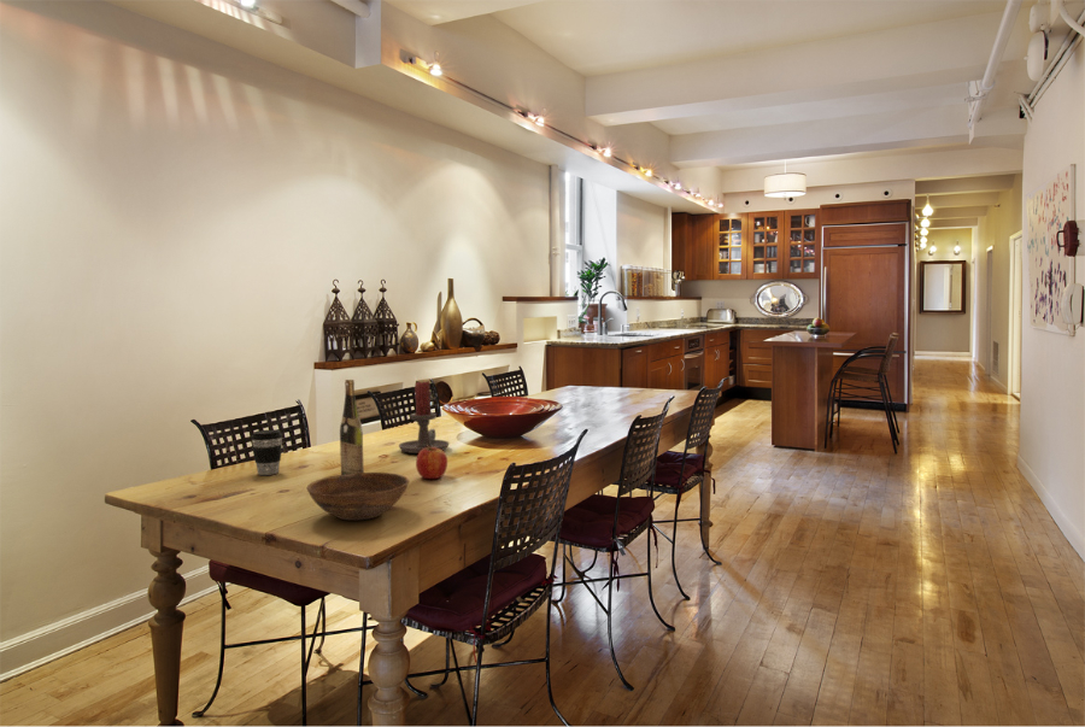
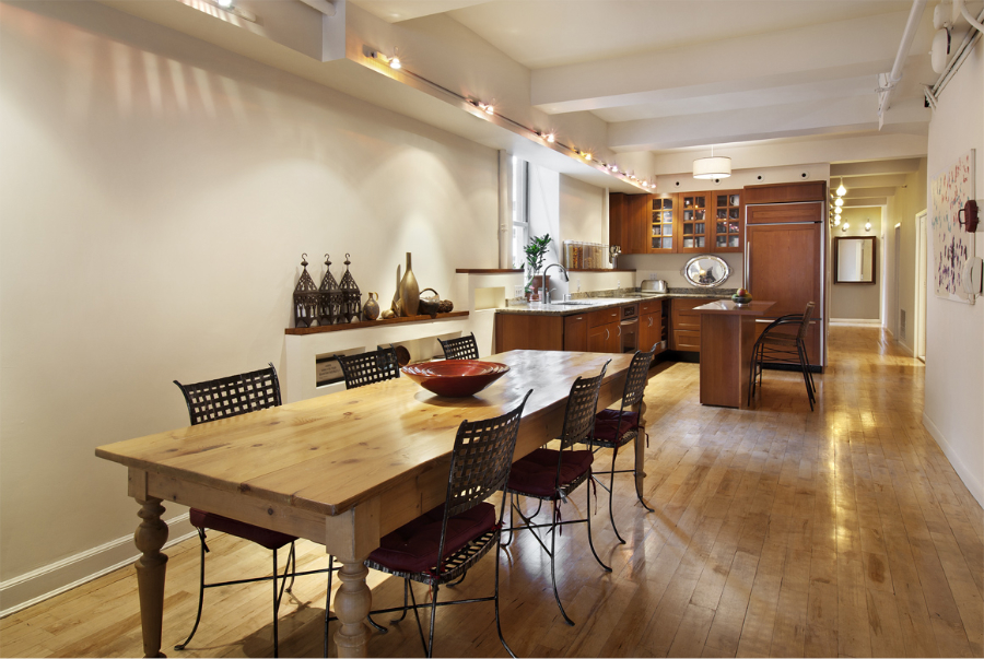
- bowl [305,471,410,522]
- coffee cup [250,429,283,476]
- wine bottle [339,379,365,475]
- candle holder [398,380,451,455]
- apple [415,445,448,480]
